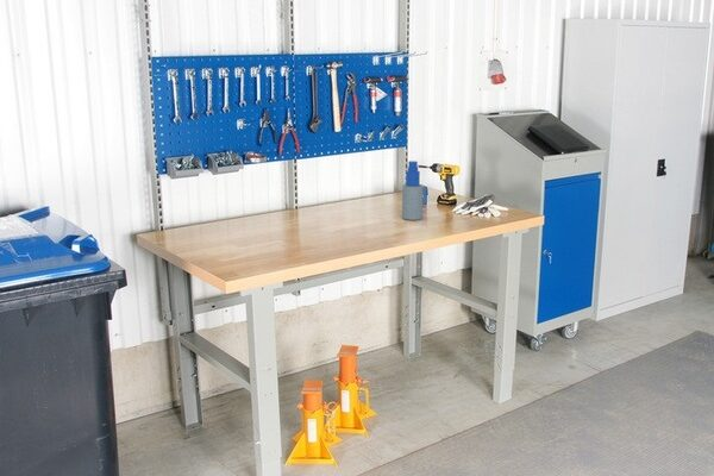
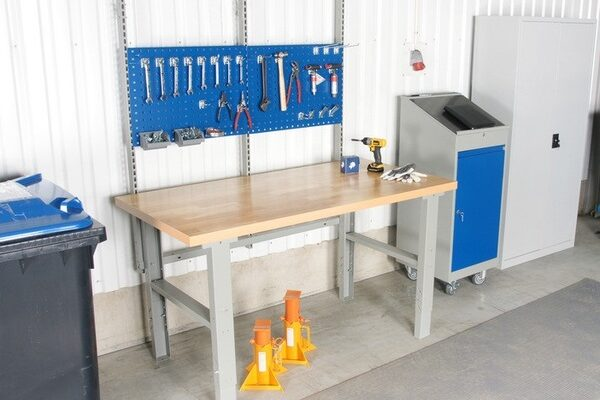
- spray bottle [401,159,424,221]
